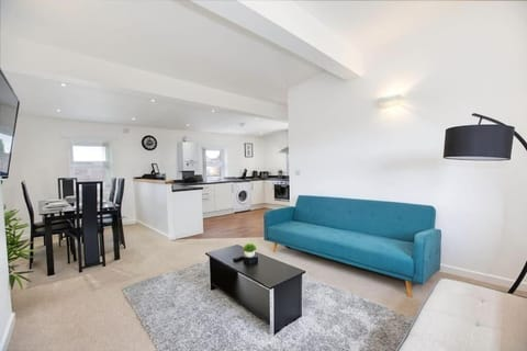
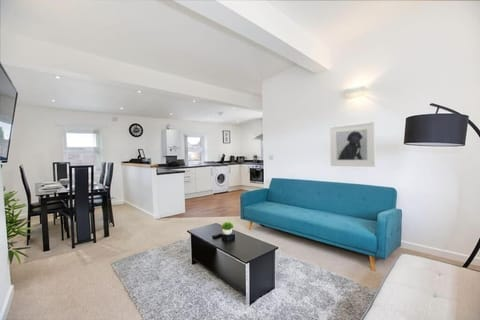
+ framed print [329,121,376,168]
